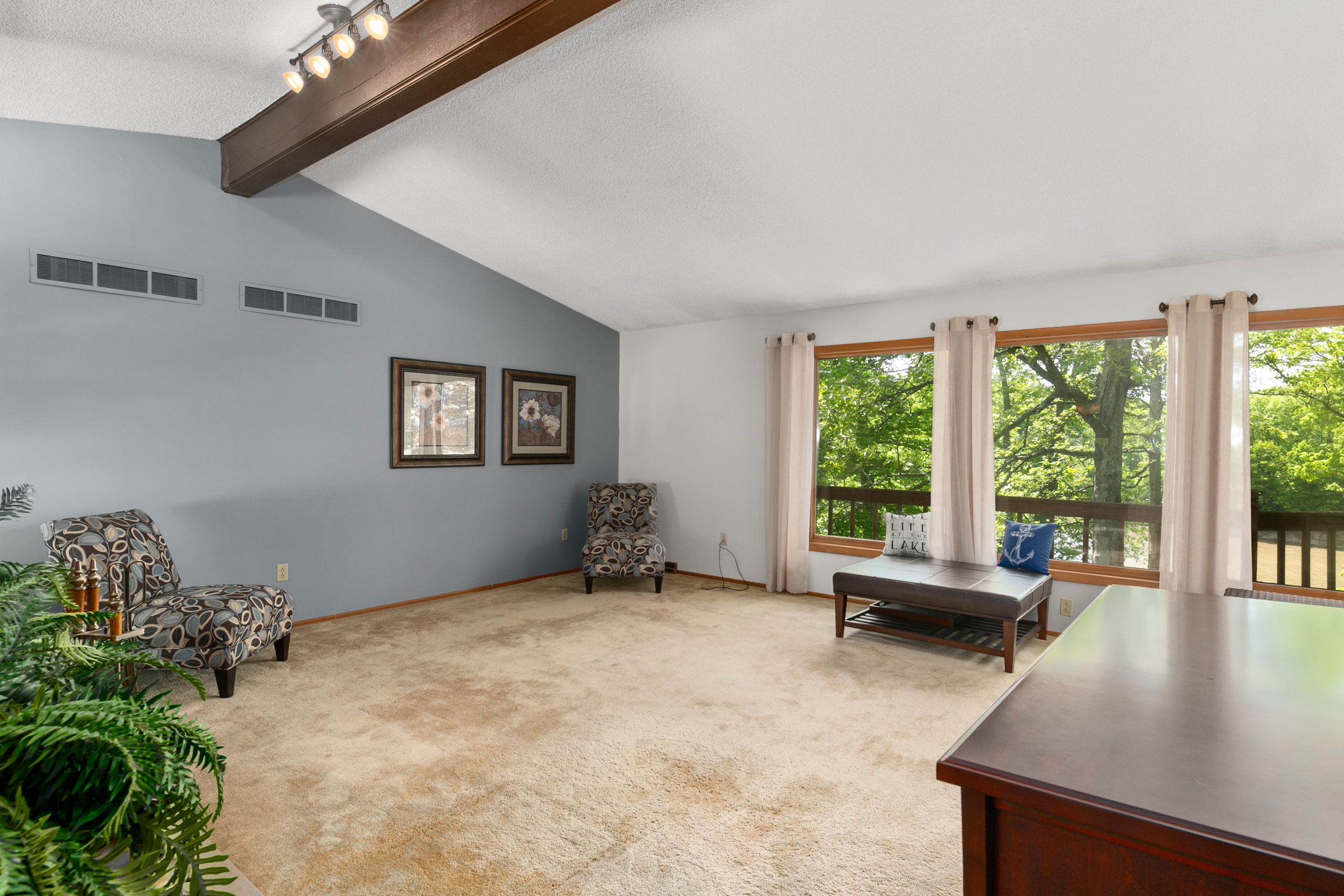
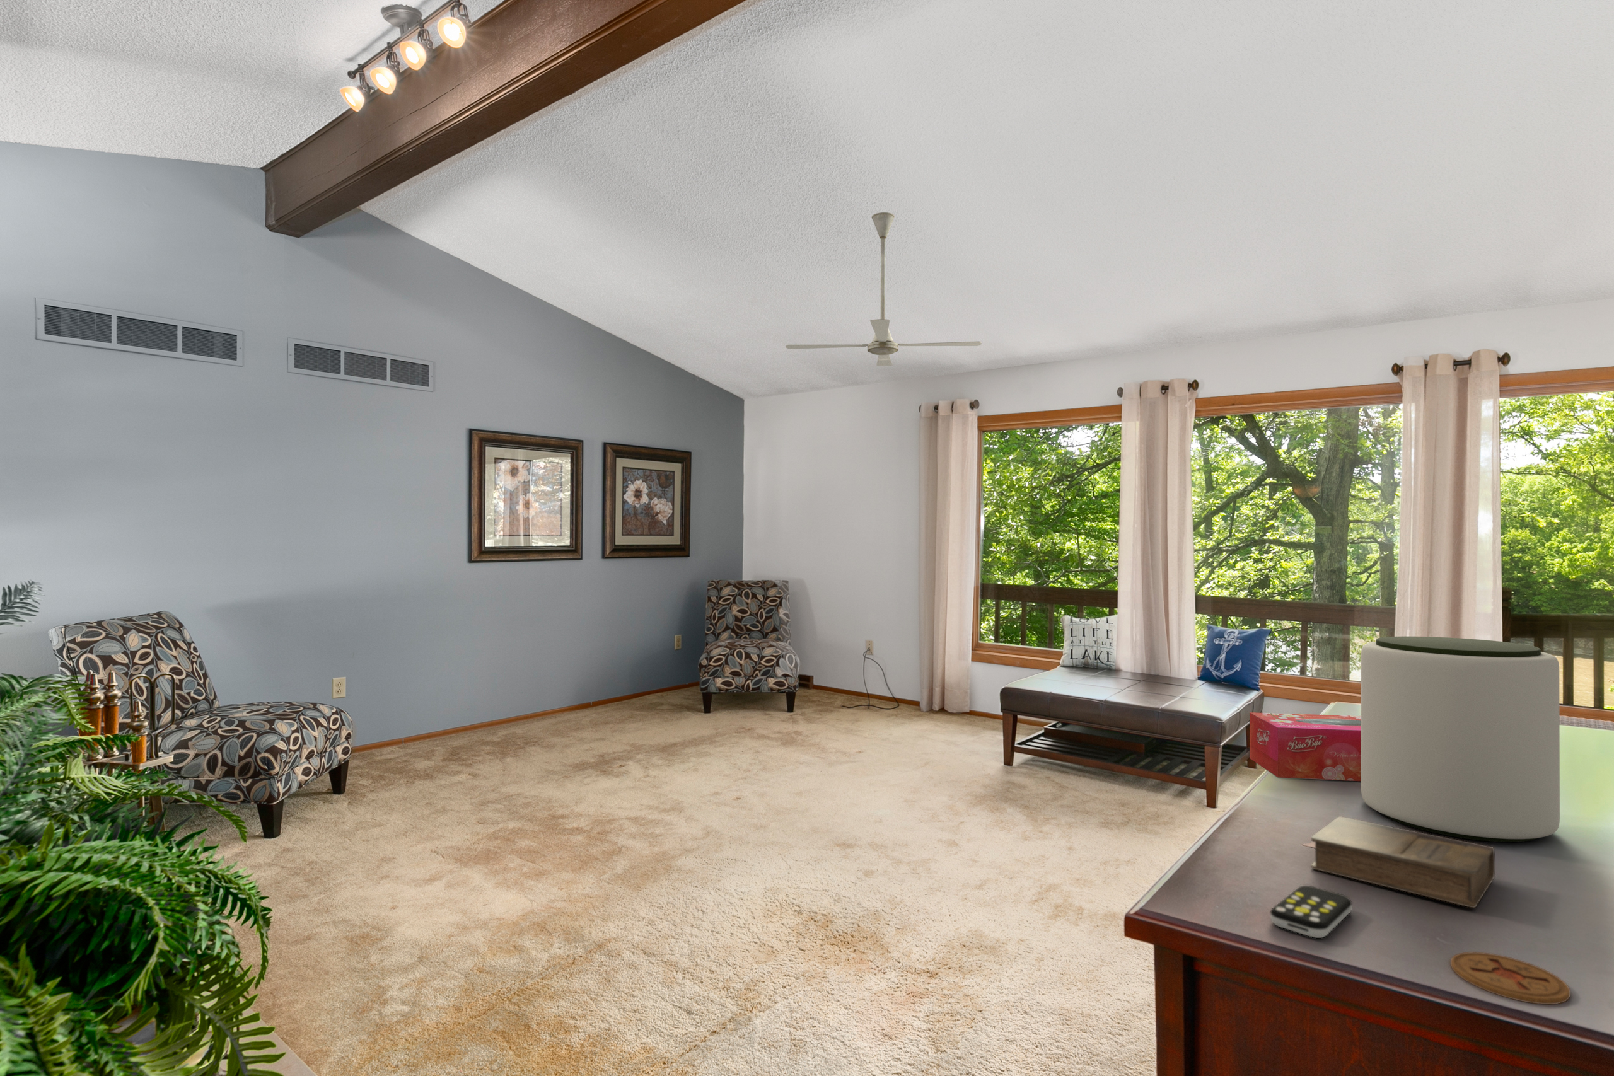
+ remote control [1269,885,1352,939]
+ coaster [1449,951,1571,1005]
+ tissue box [1249,712,1361,782]
+ book [1301,815,1495,908]
+ ceiling fan [785,211,982,366]
+ plant pot [1361,636,1560,843]
